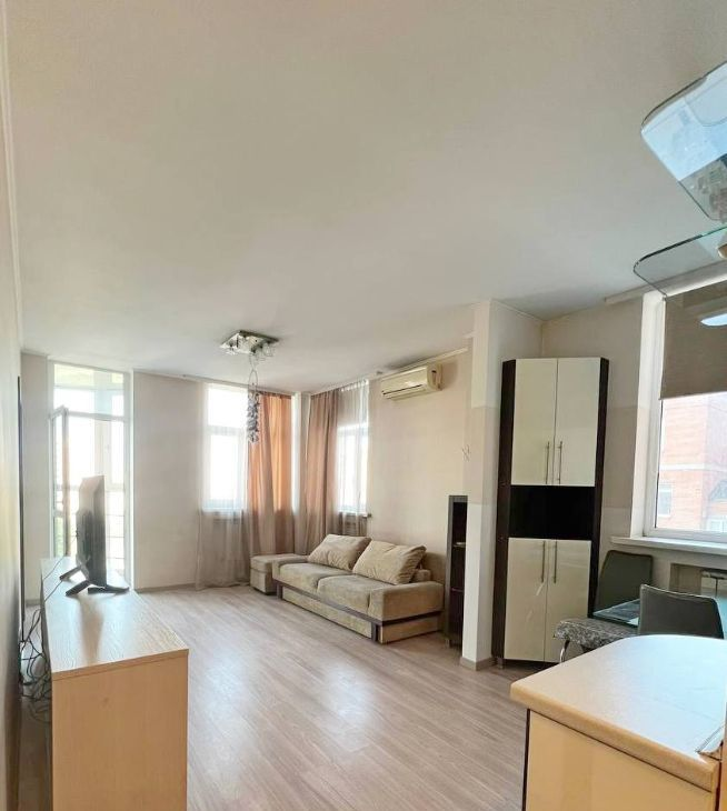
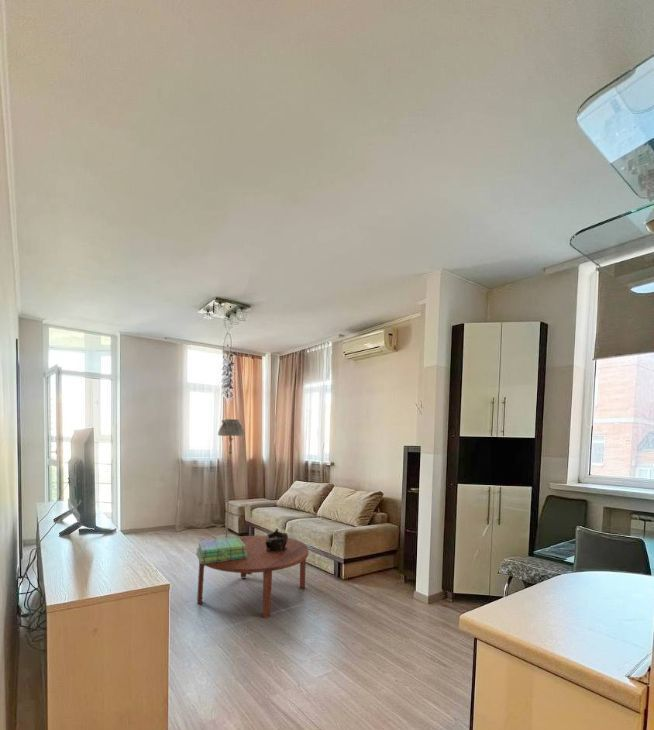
+ decorative bowl [266,528,289,551]
+ stack of books [195,537,247,564]
+ coffee table [196,534,310,619]
+ floor lamp [215,418,245,540]
